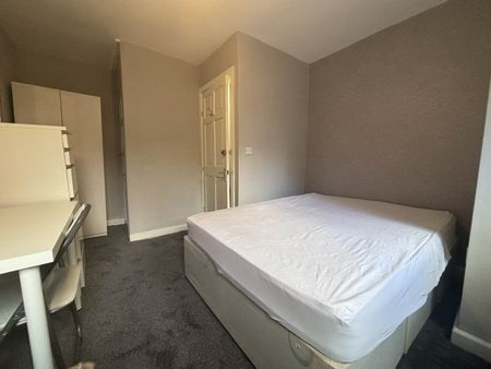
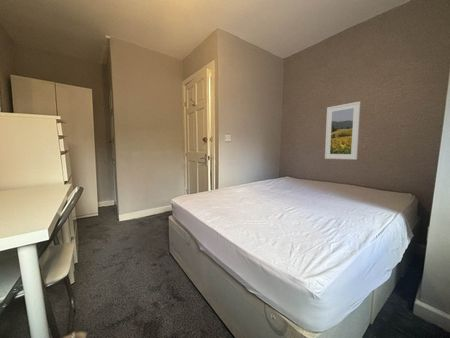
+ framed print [324,101,362,161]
